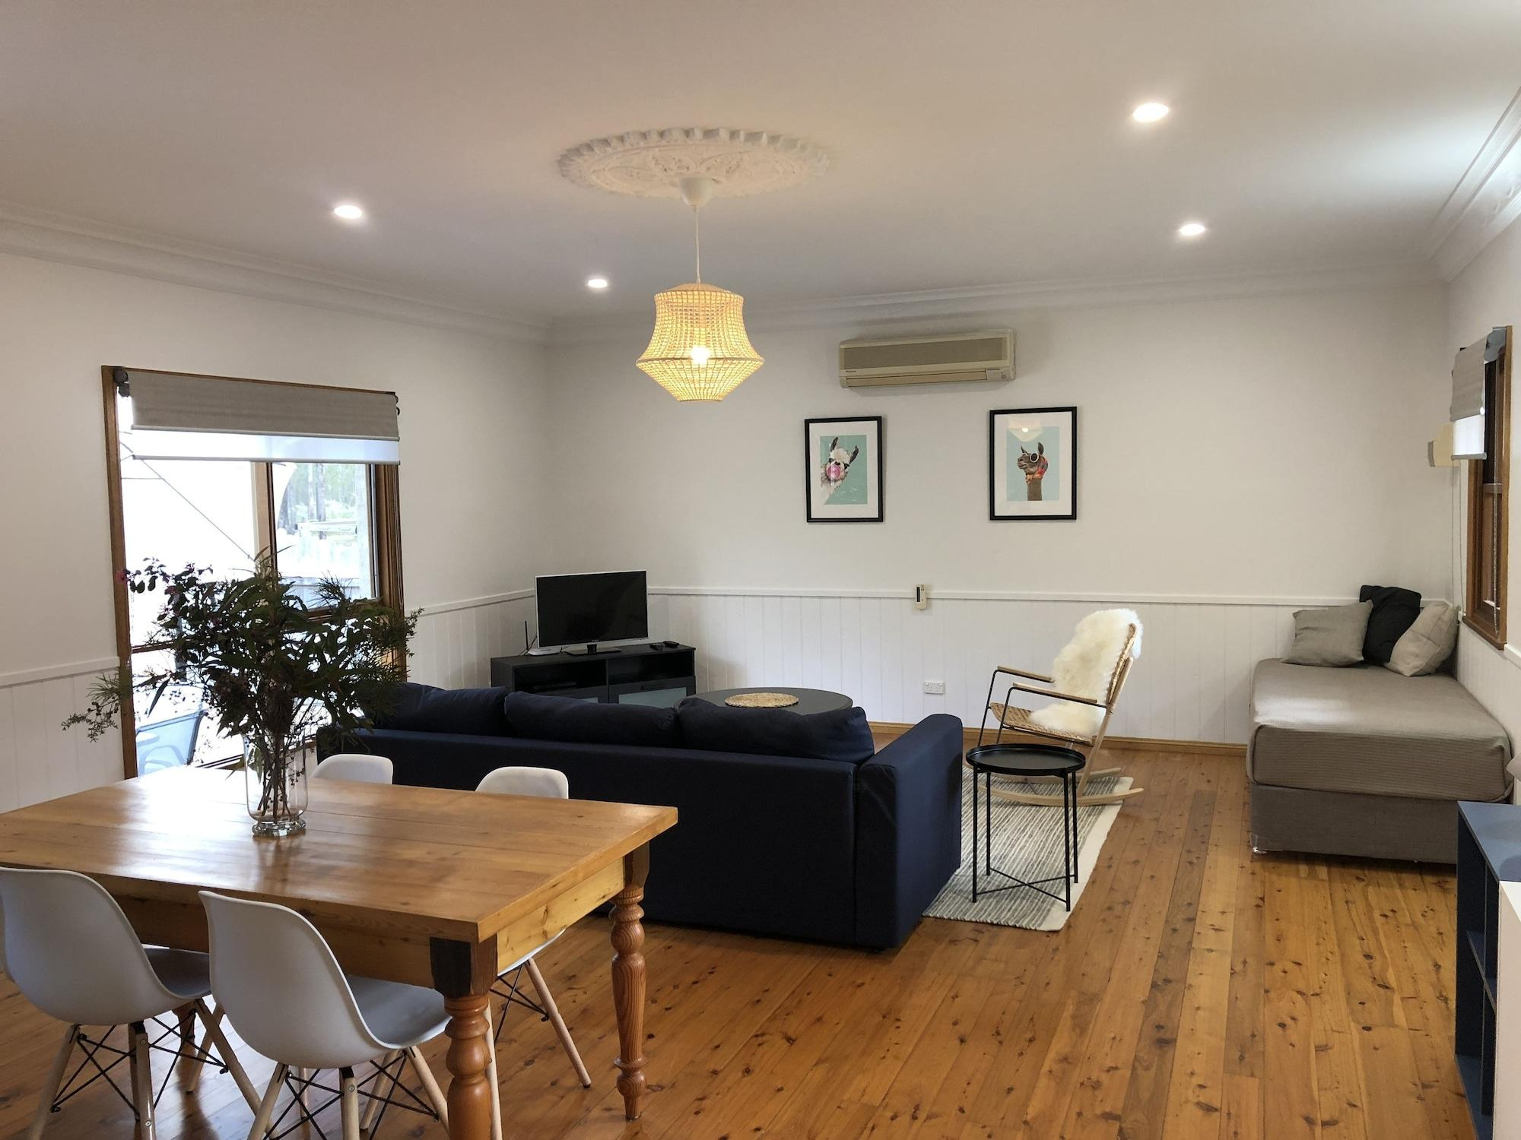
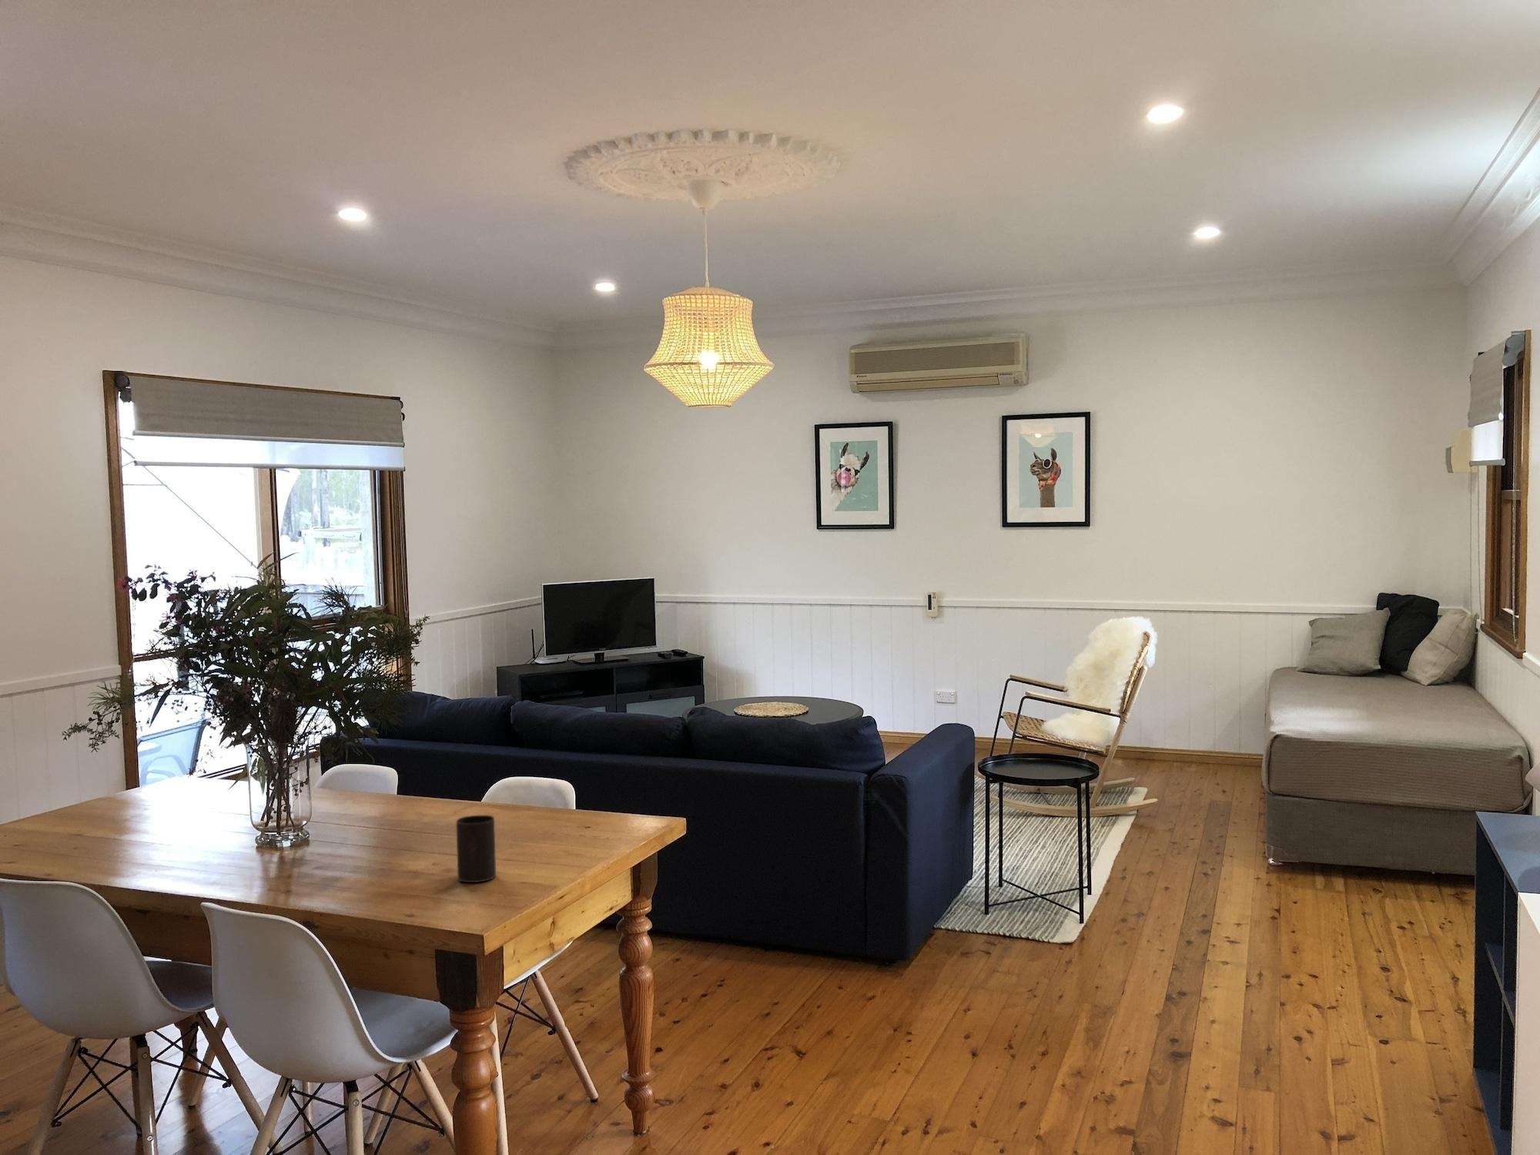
+ cup [455,814,497,883]
